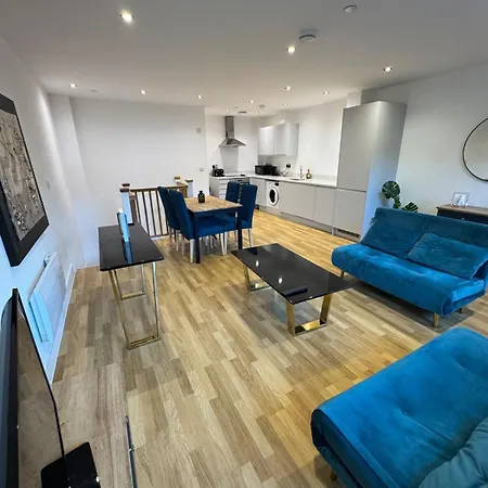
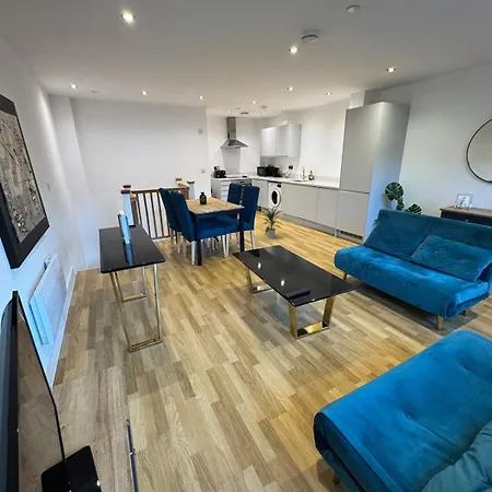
+ indoor plant [259,206,284,239]
